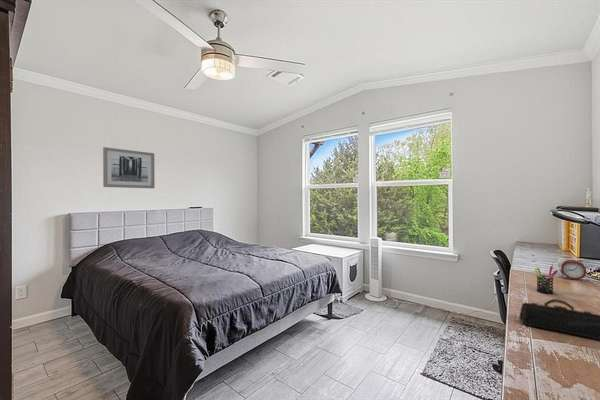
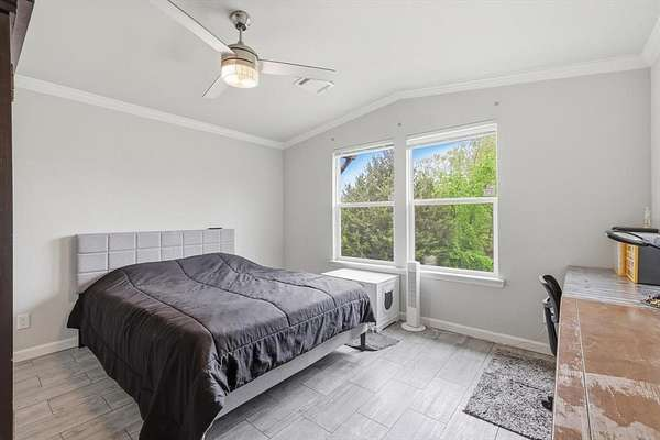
- pen holder [534,265,558,295]
- pencil case [518,298,600,341]
- wall art [102,146,156,189]
- alarm clock [551,258,590,281]
